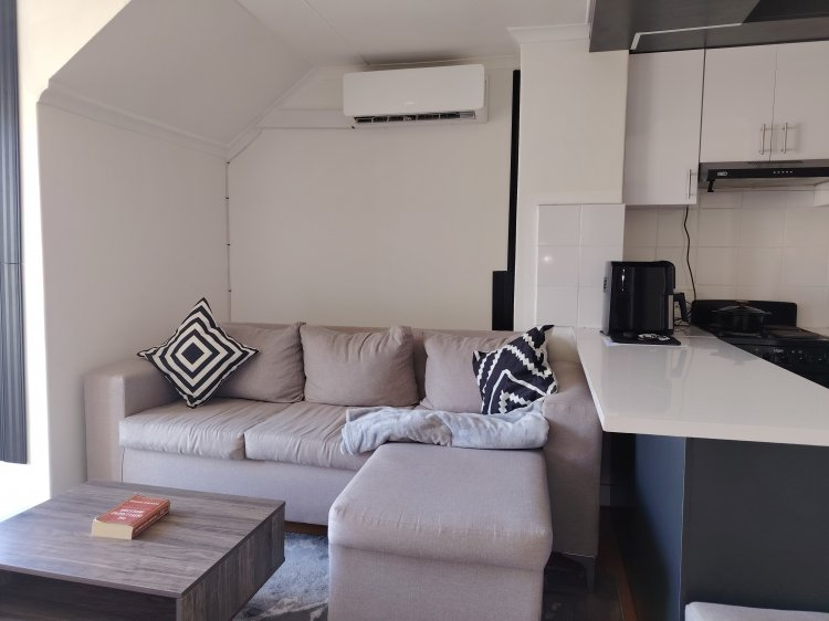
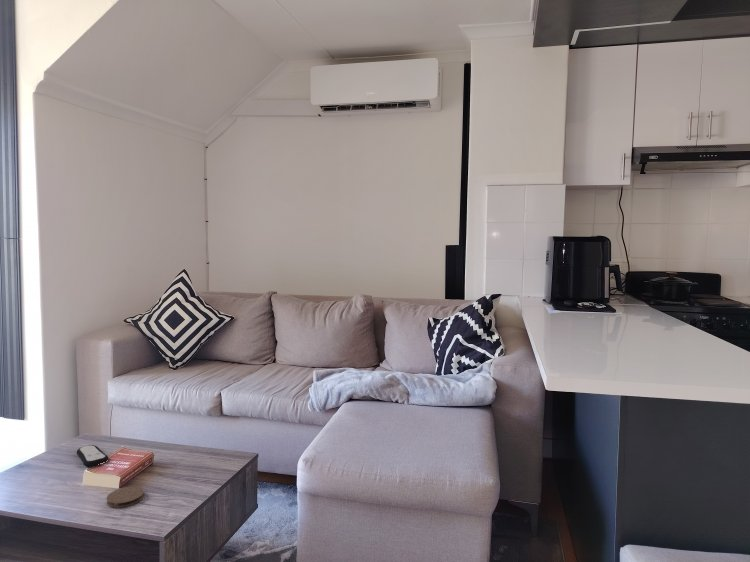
+ coaster [106,485,145,509]
+ remote control [76,444,109,468]
